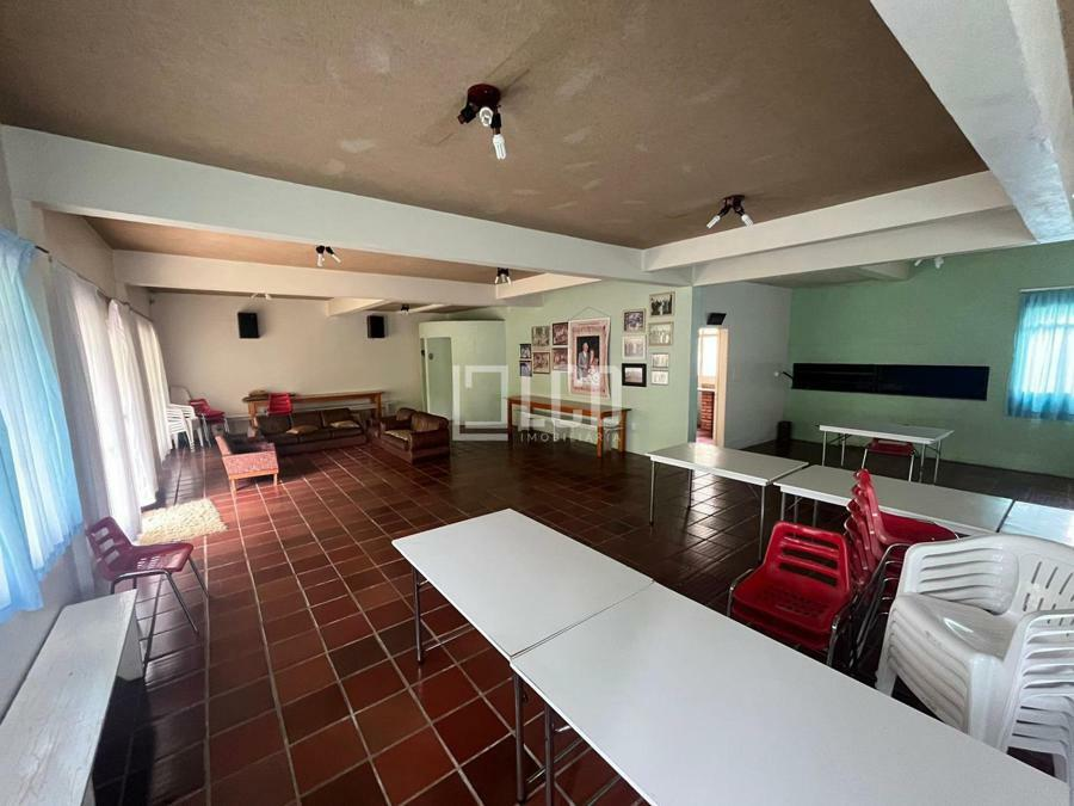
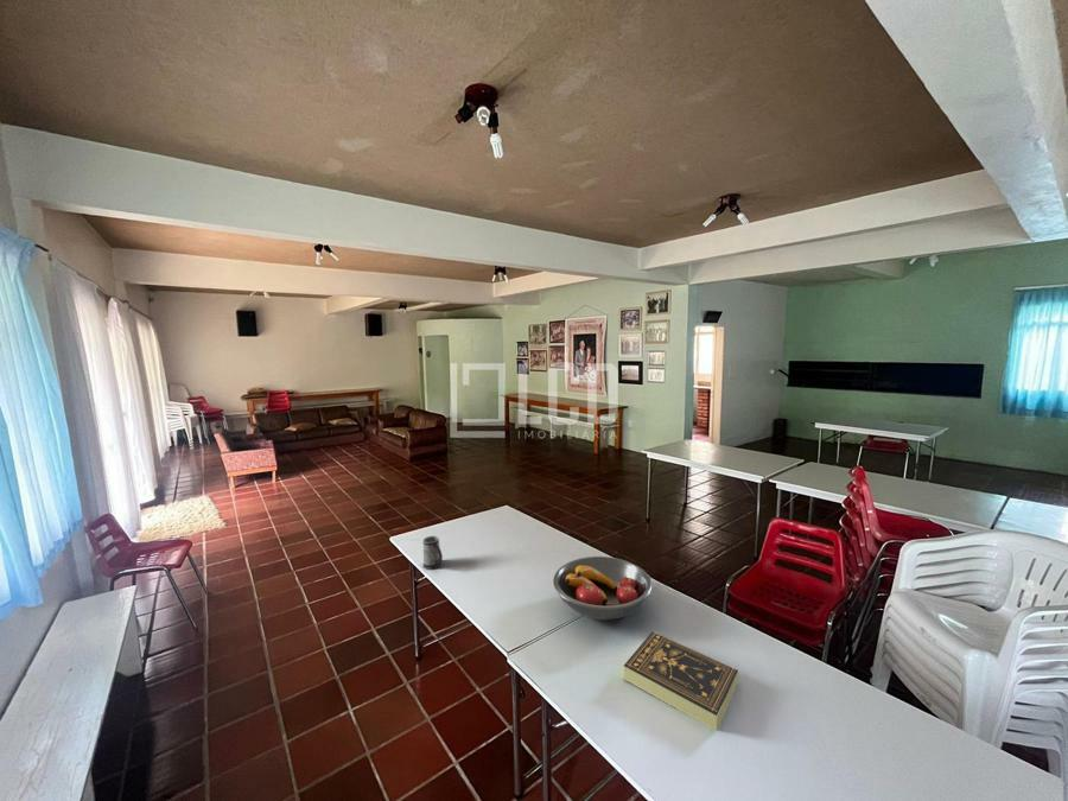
+ book [622,630,739,731]
+ fruit bowl [552,555,654,621]
+ mug [421,535,444,571]
